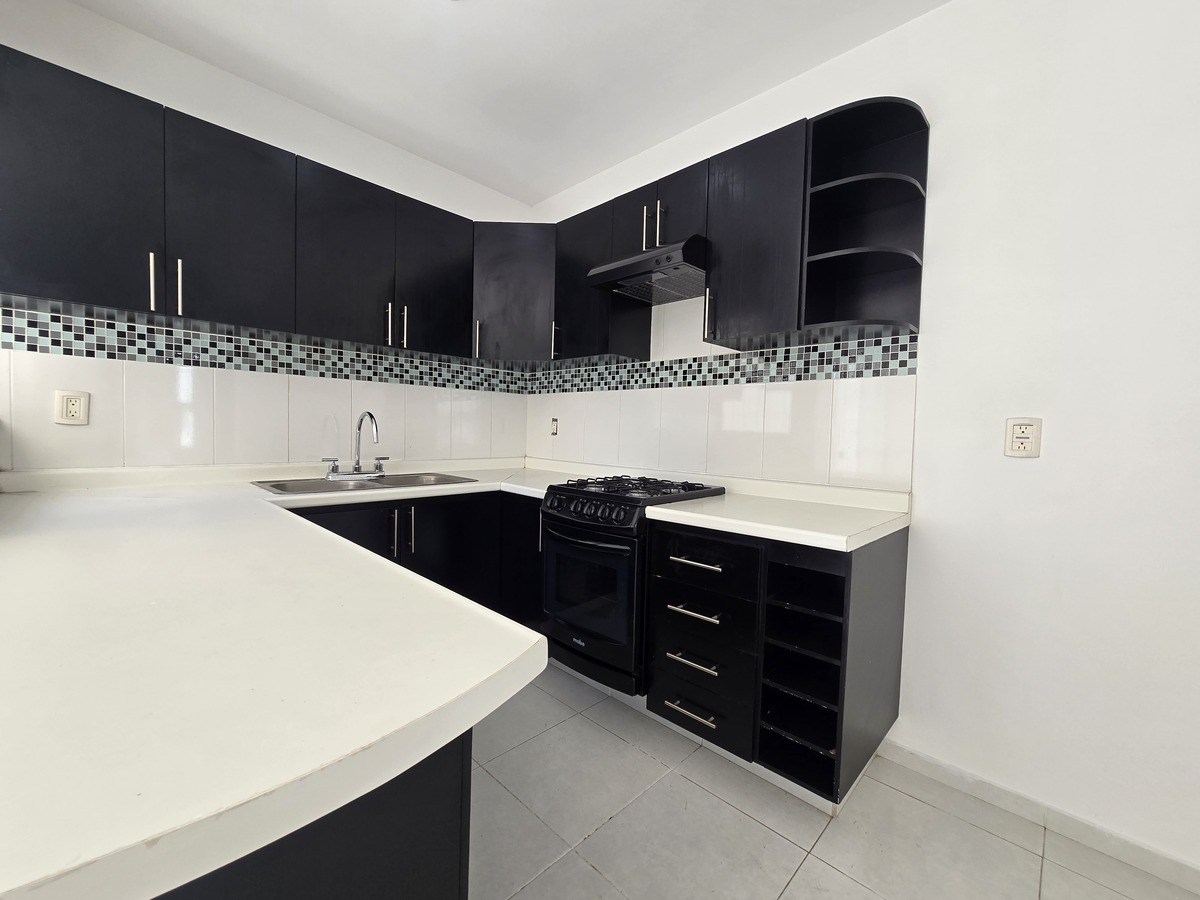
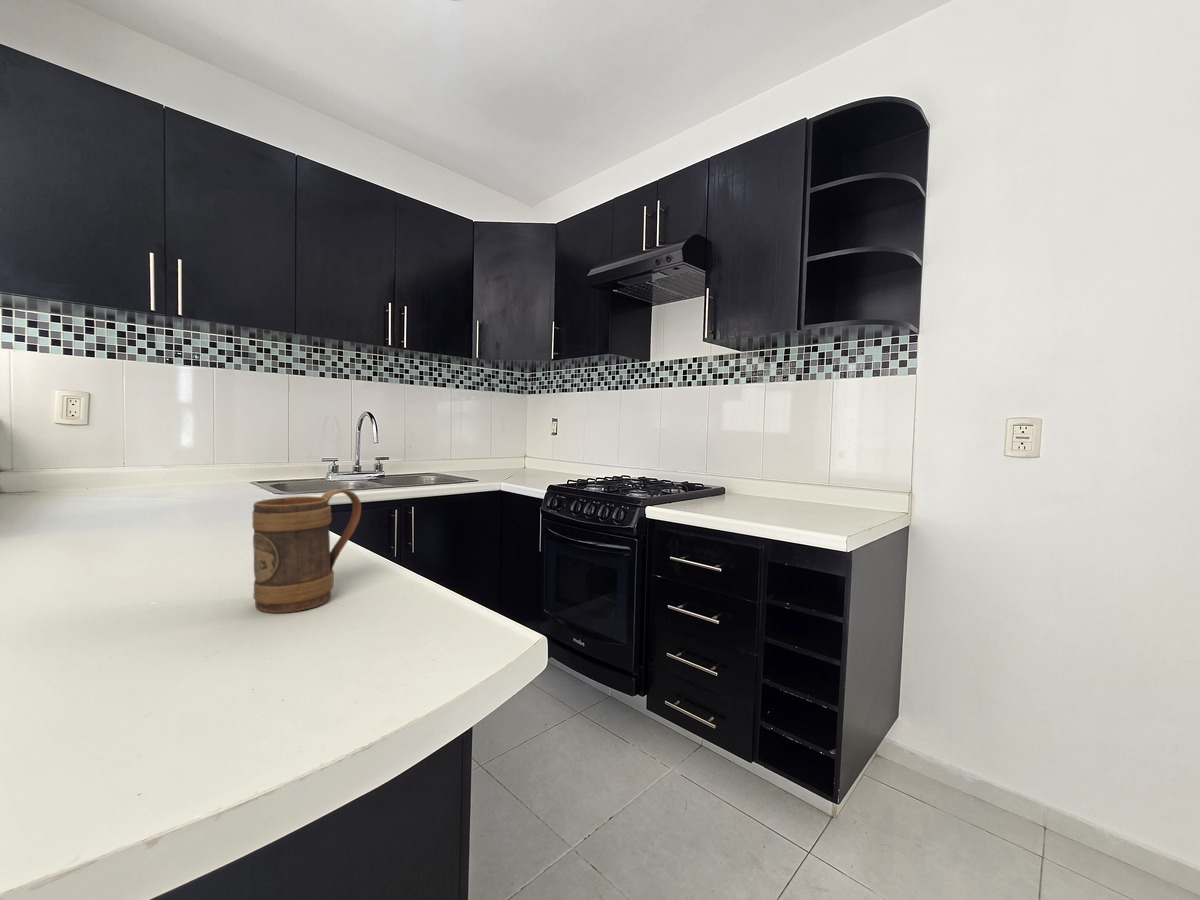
+ mug [251,488,362,614]
